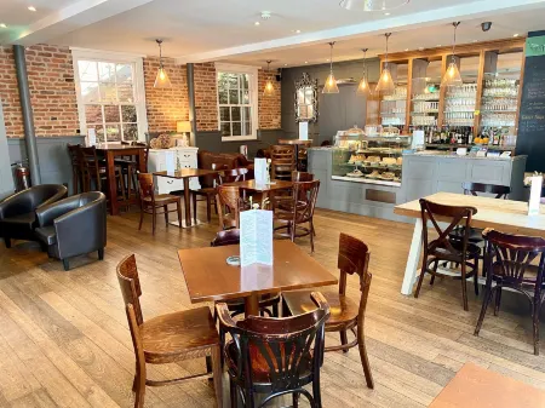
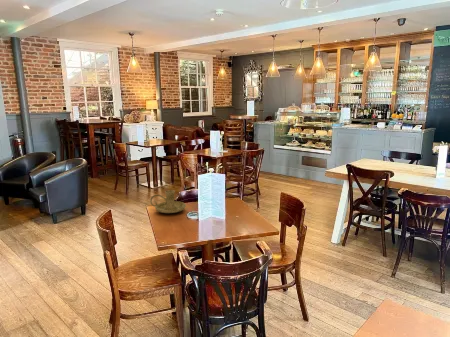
+ candle holder [149,189,187,214]
